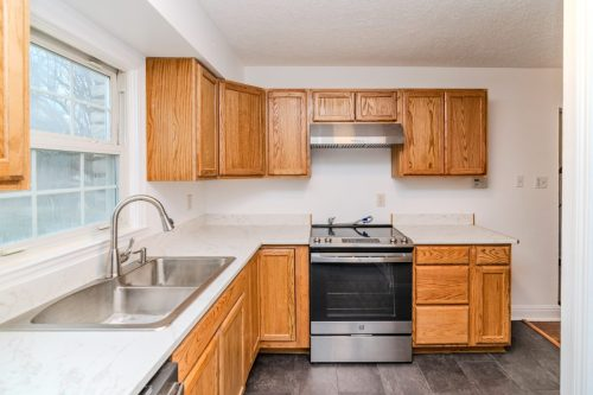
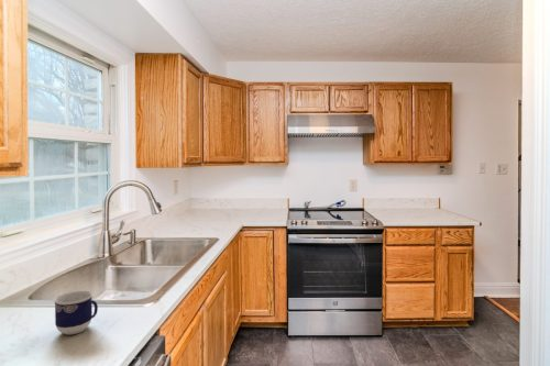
+ cup [53,290,99,335]
